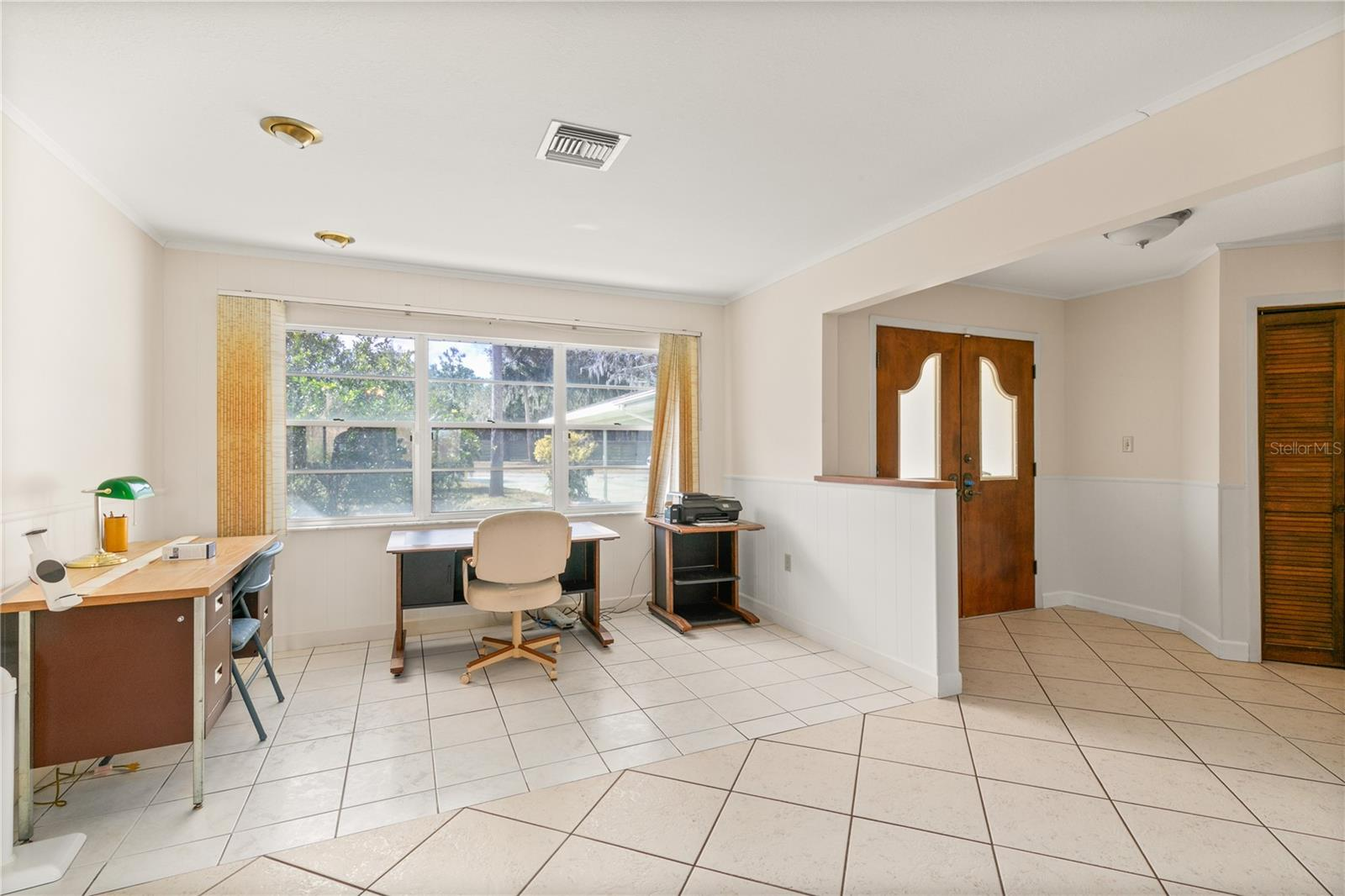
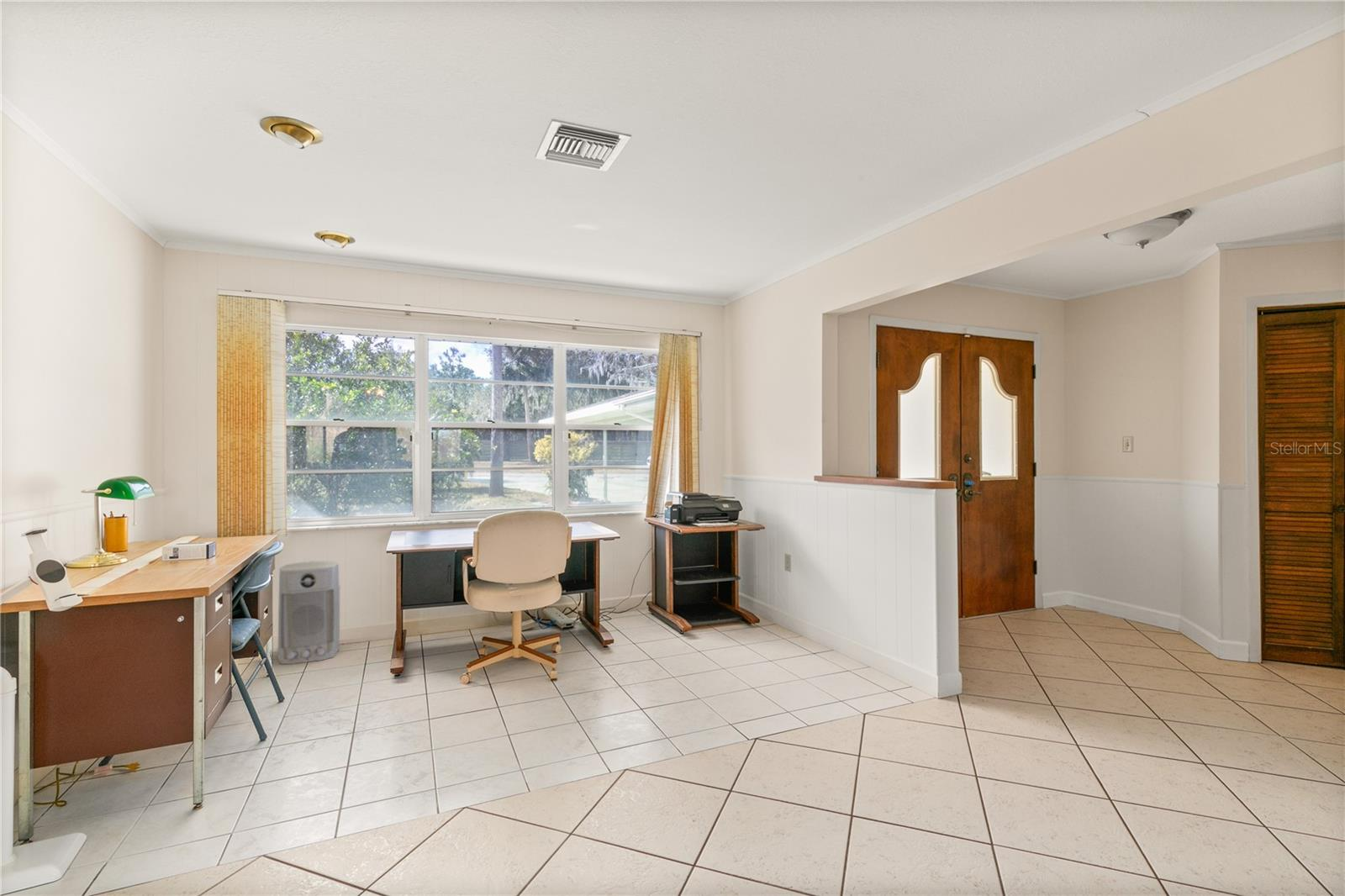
+ air purifier [277,560,340,665]
